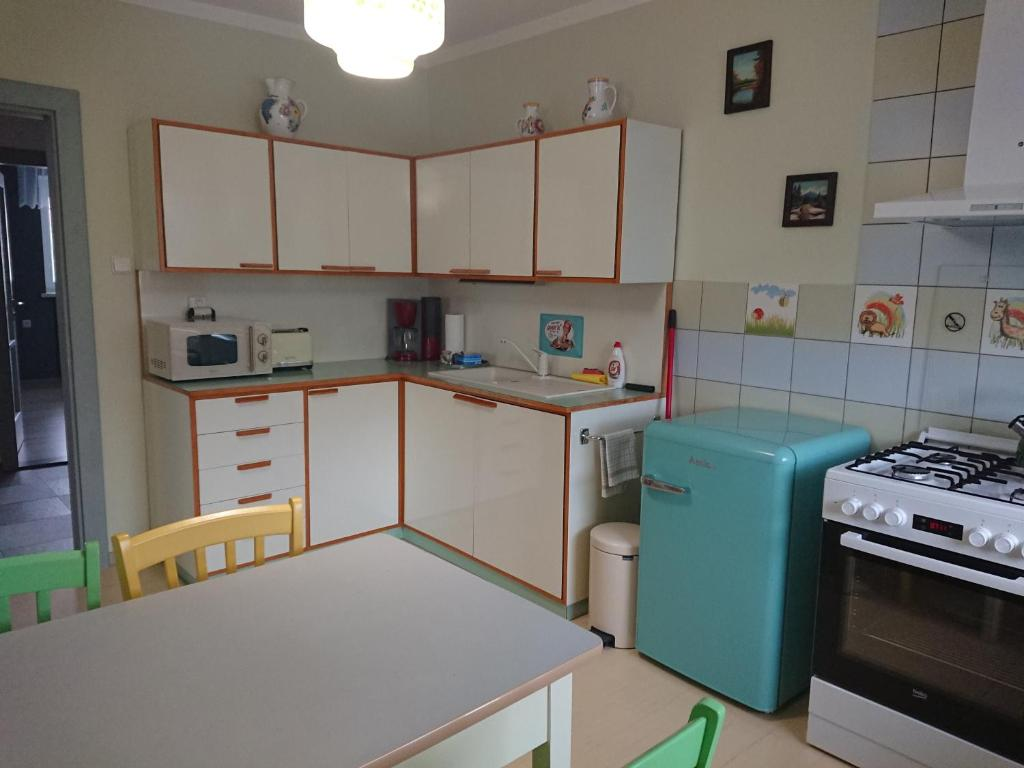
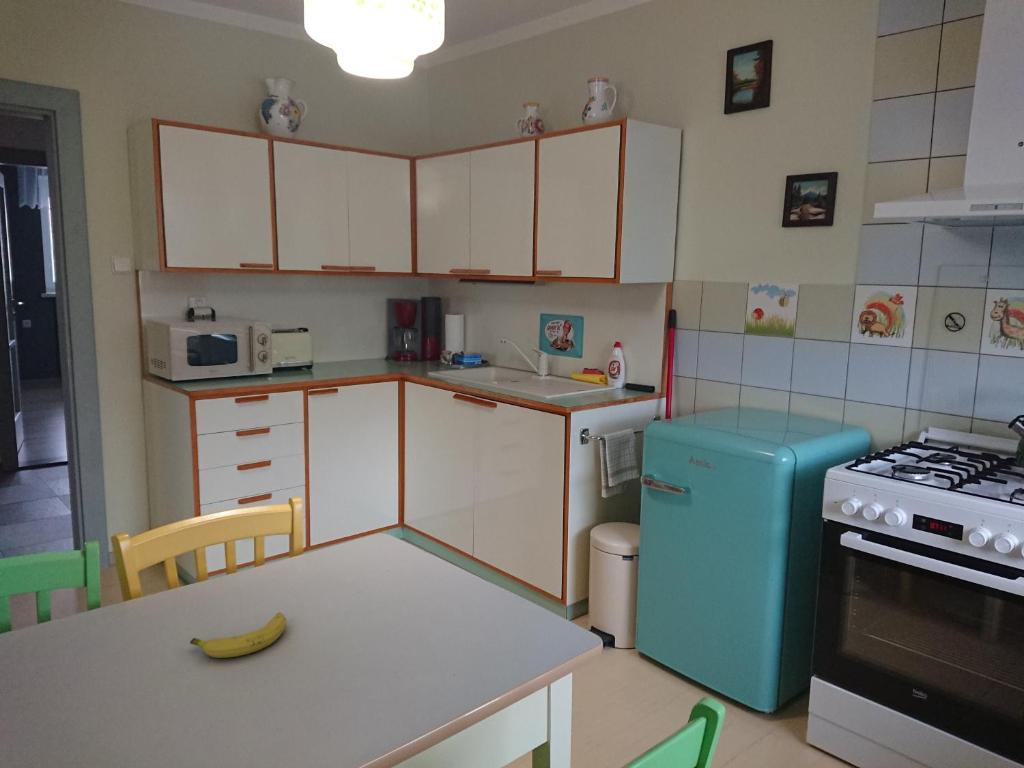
+ fruit [189,612,287,659]
